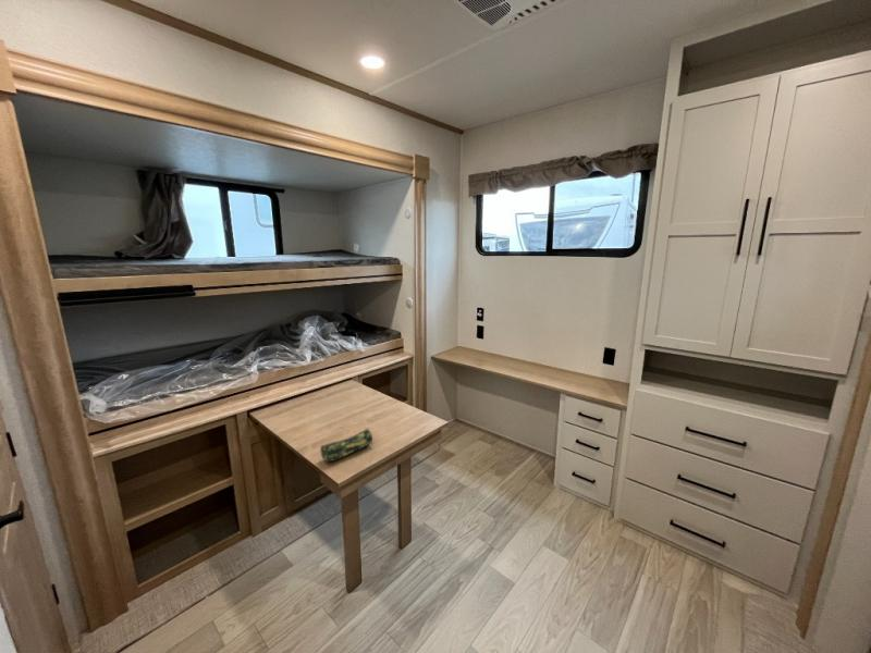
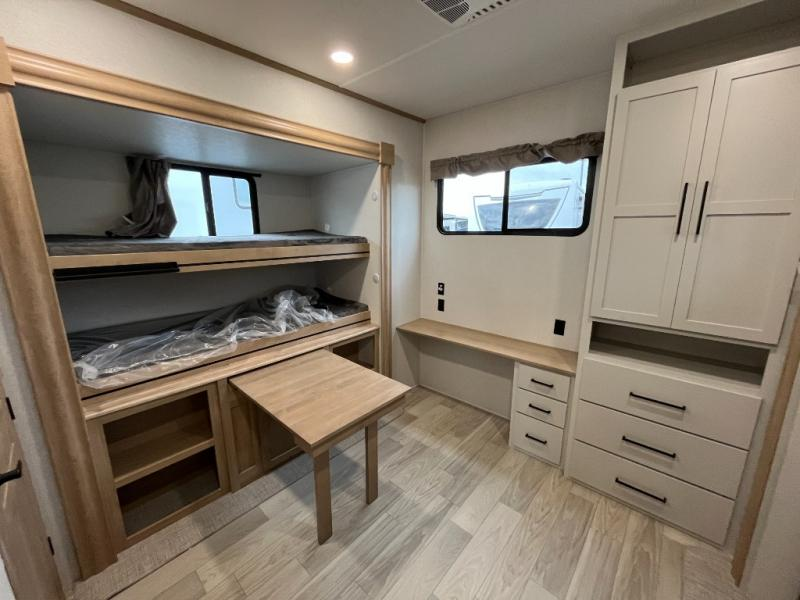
- pencil case [319,427,373,464]
